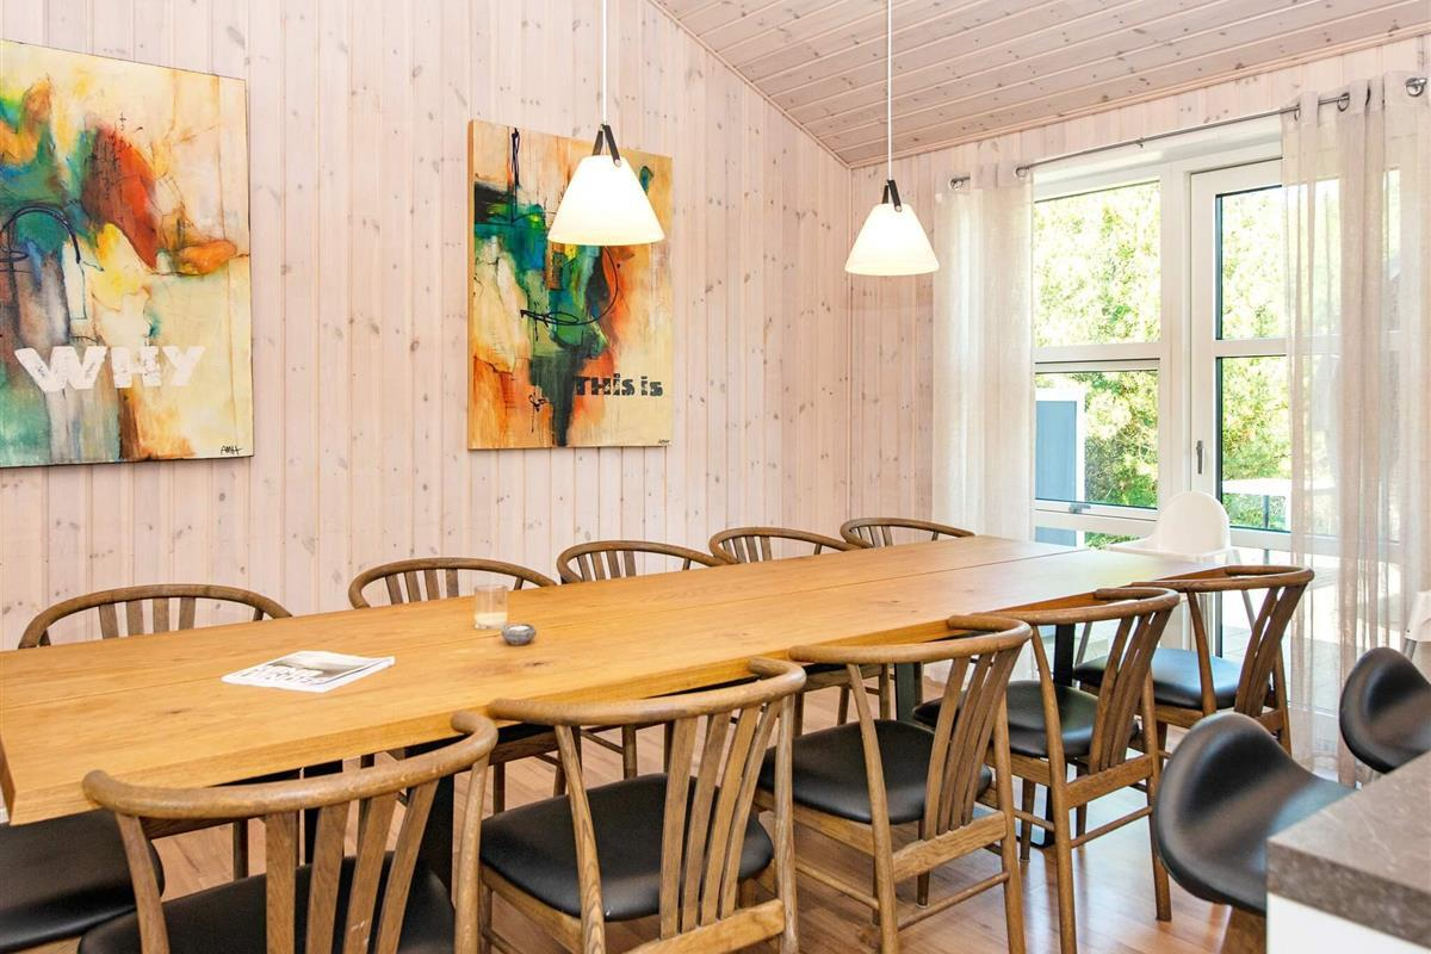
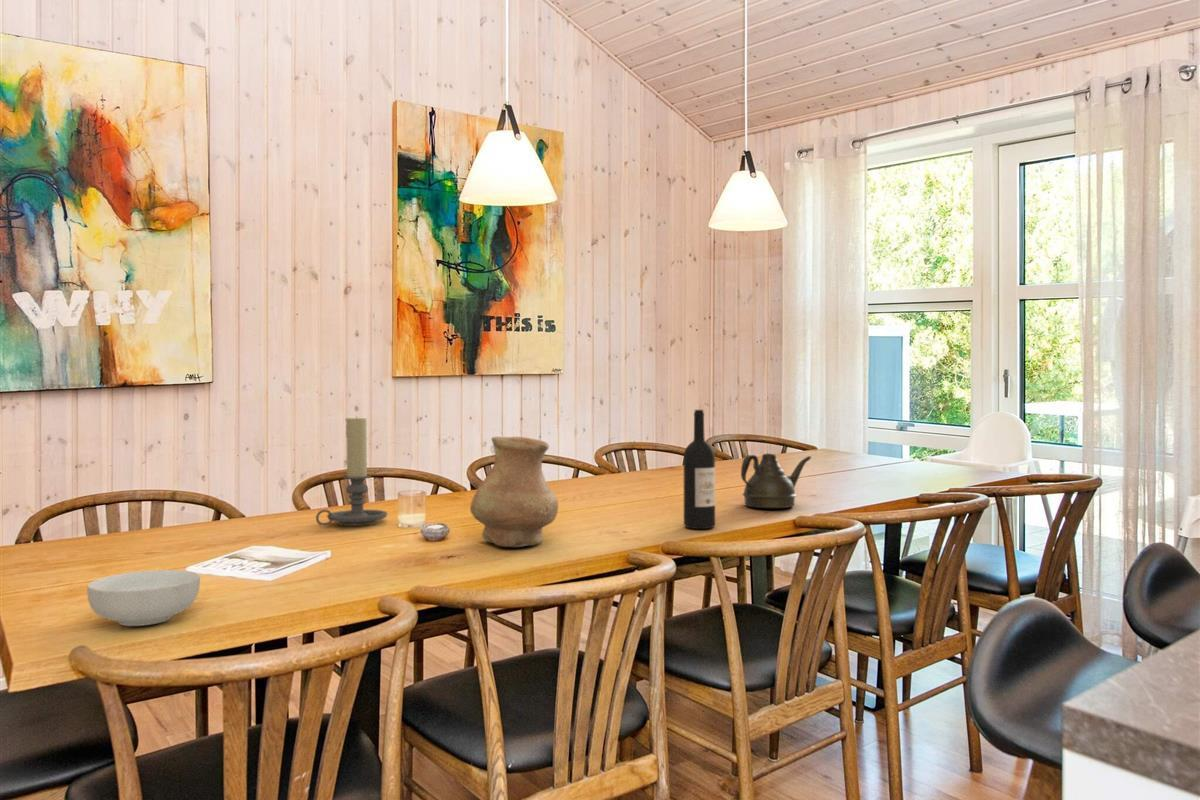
+ candle holder [315,415,388,527]
+ wine bottle [683,409,716,530]
+ vase [469,436,559,548]
+ teapot [740,453,812,509]
+ cereal bowl [86,569,201,627]
